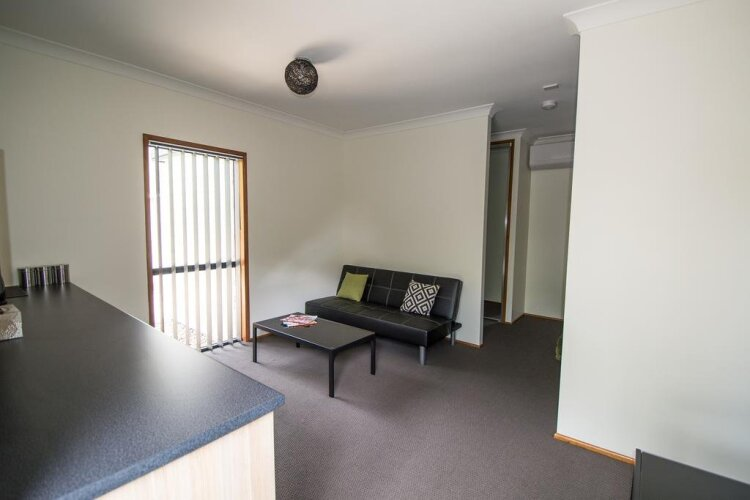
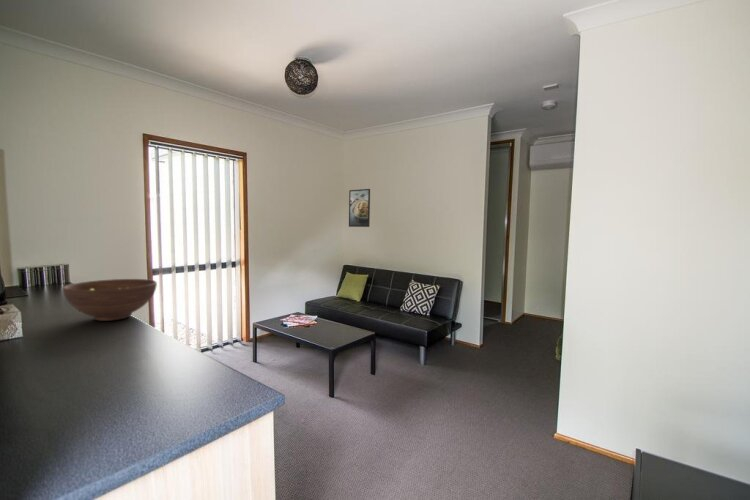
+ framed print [348,188,371,228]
+ fruit bowl [62,278,158,322]
